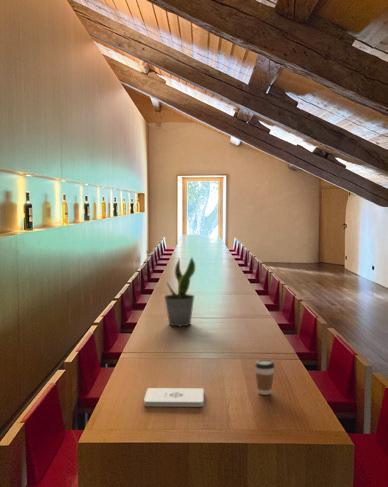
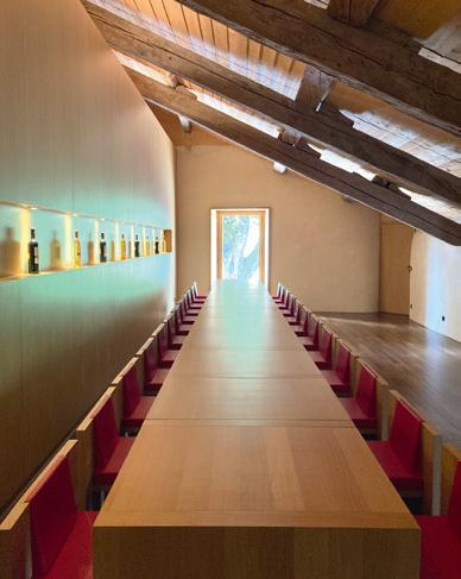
- coffee cup [254,358,276,396]
- notepad [143,387,204,408]
- potted plant [163,256,196,327]
